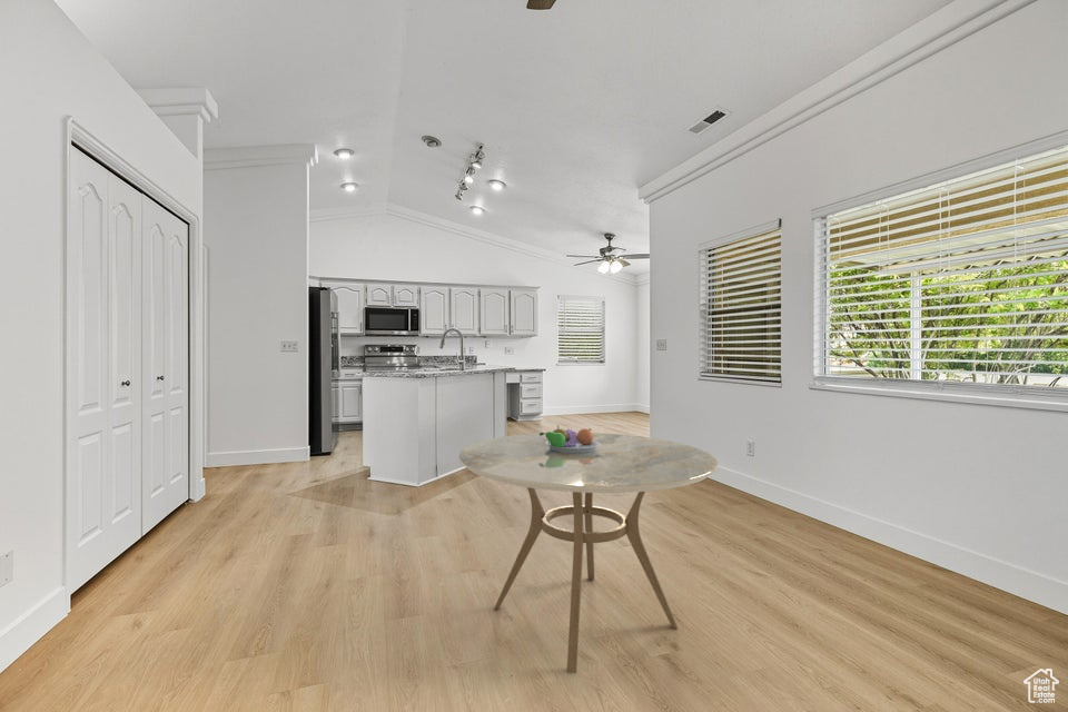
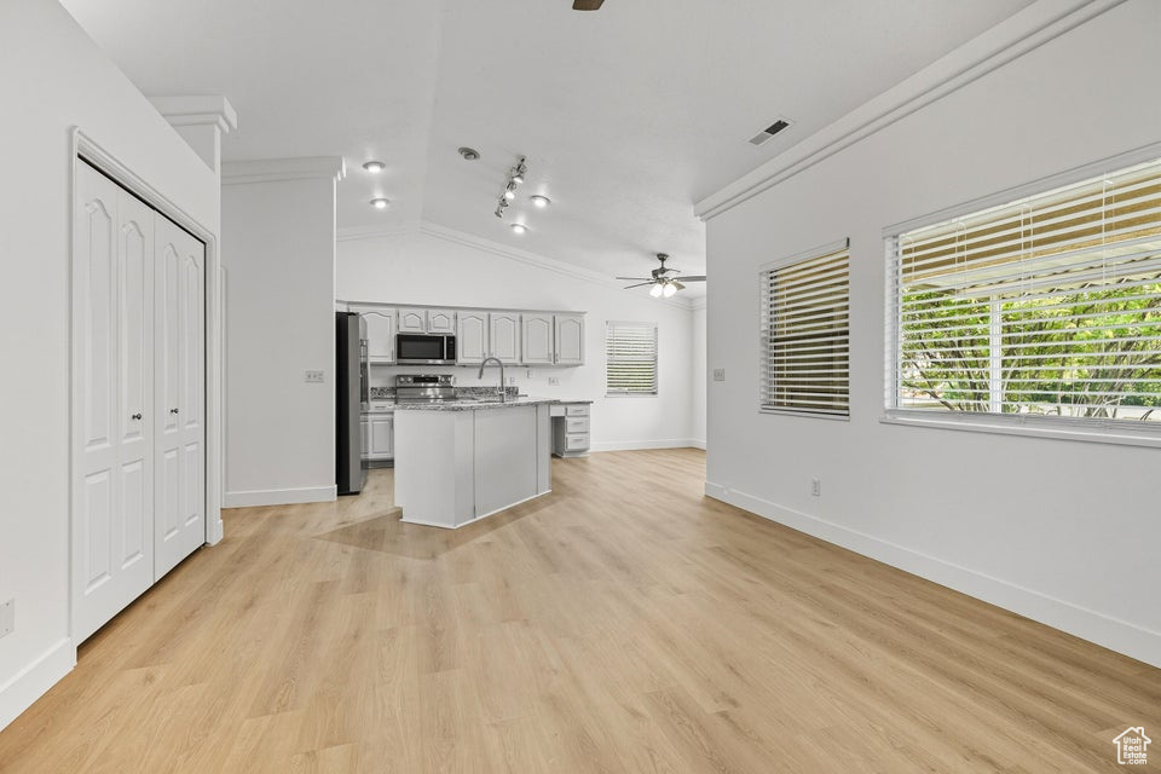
- dining table [458,432,719,674]
- fruit bowl [538,424,600,453]
